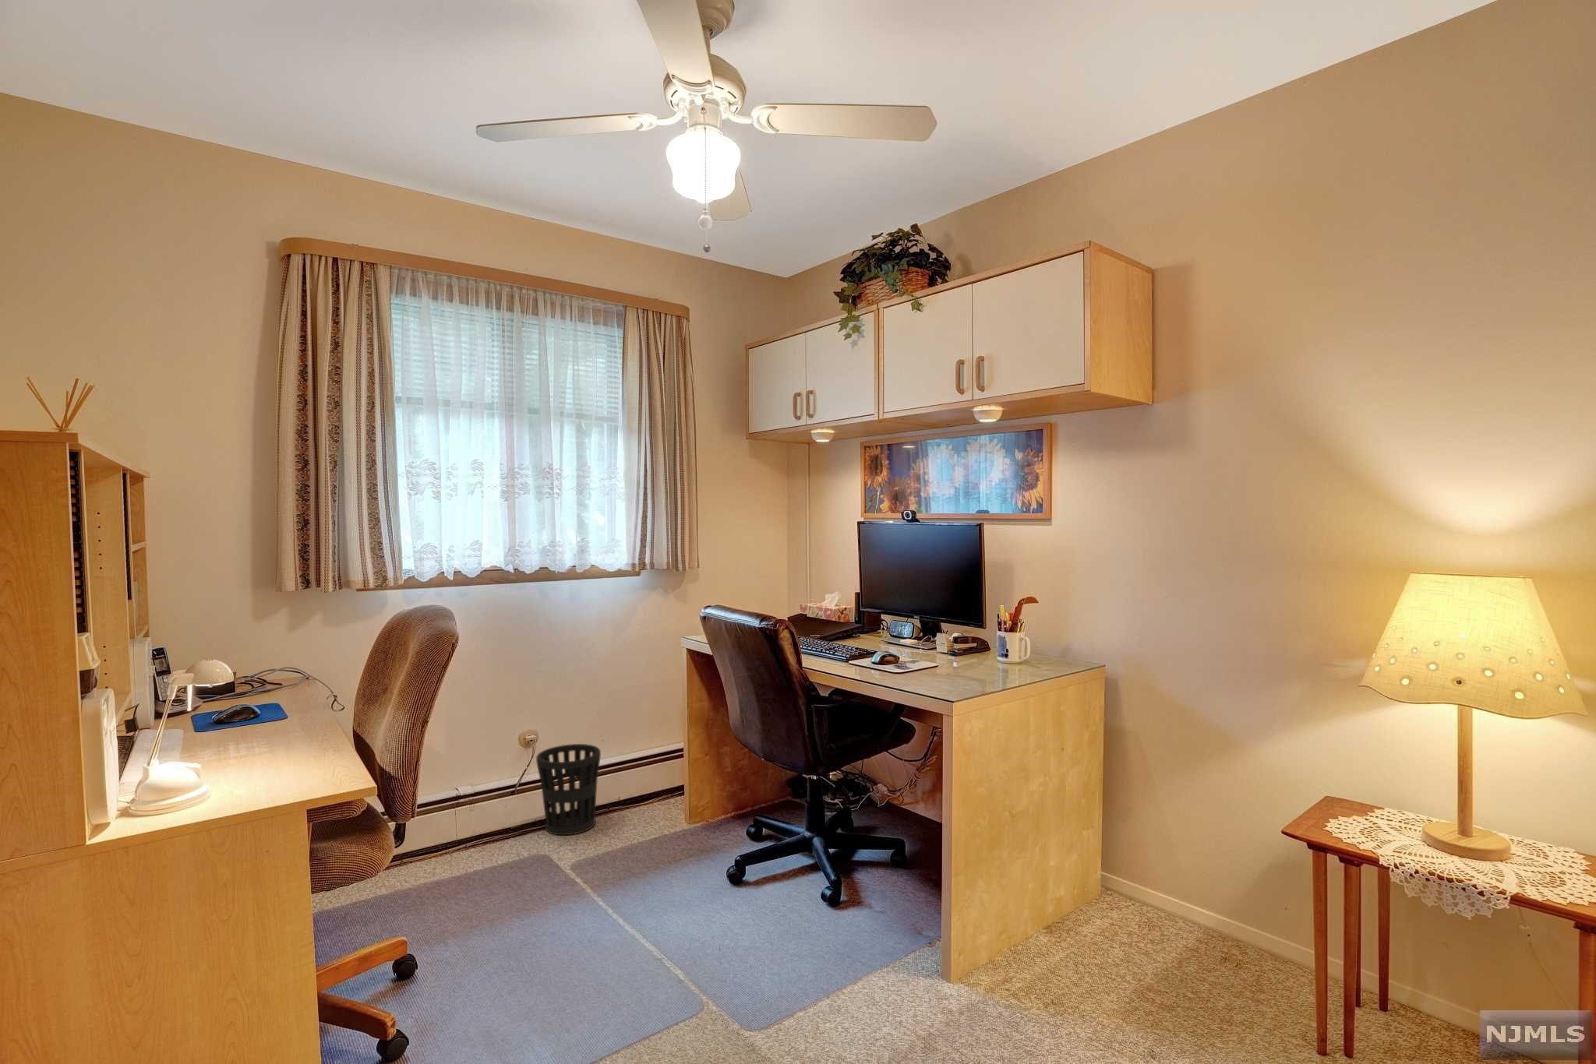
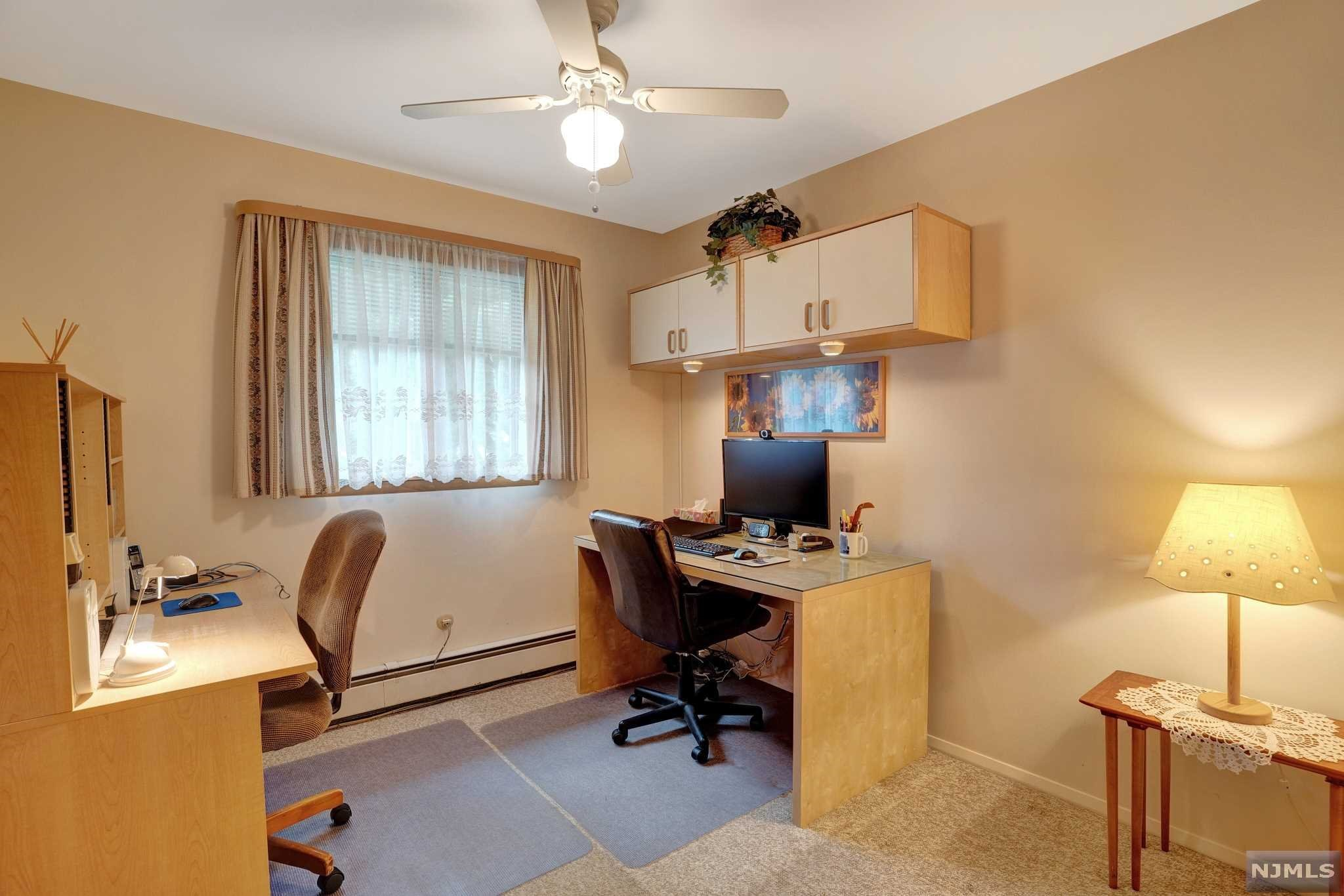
- wastebasket [536,743,602,836]
